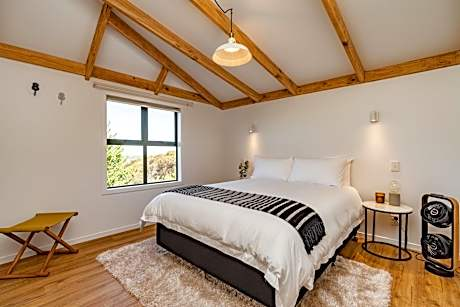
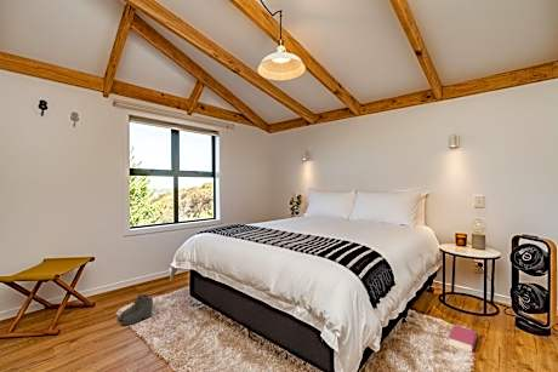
+ book [446,324,478,354]
+ boots [118,293,155,326]
